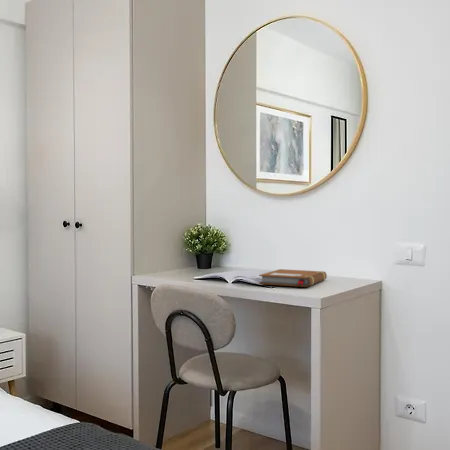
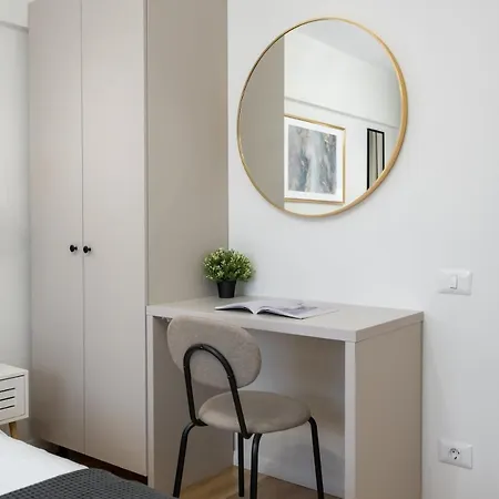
- notebook [258,268,328,288]
